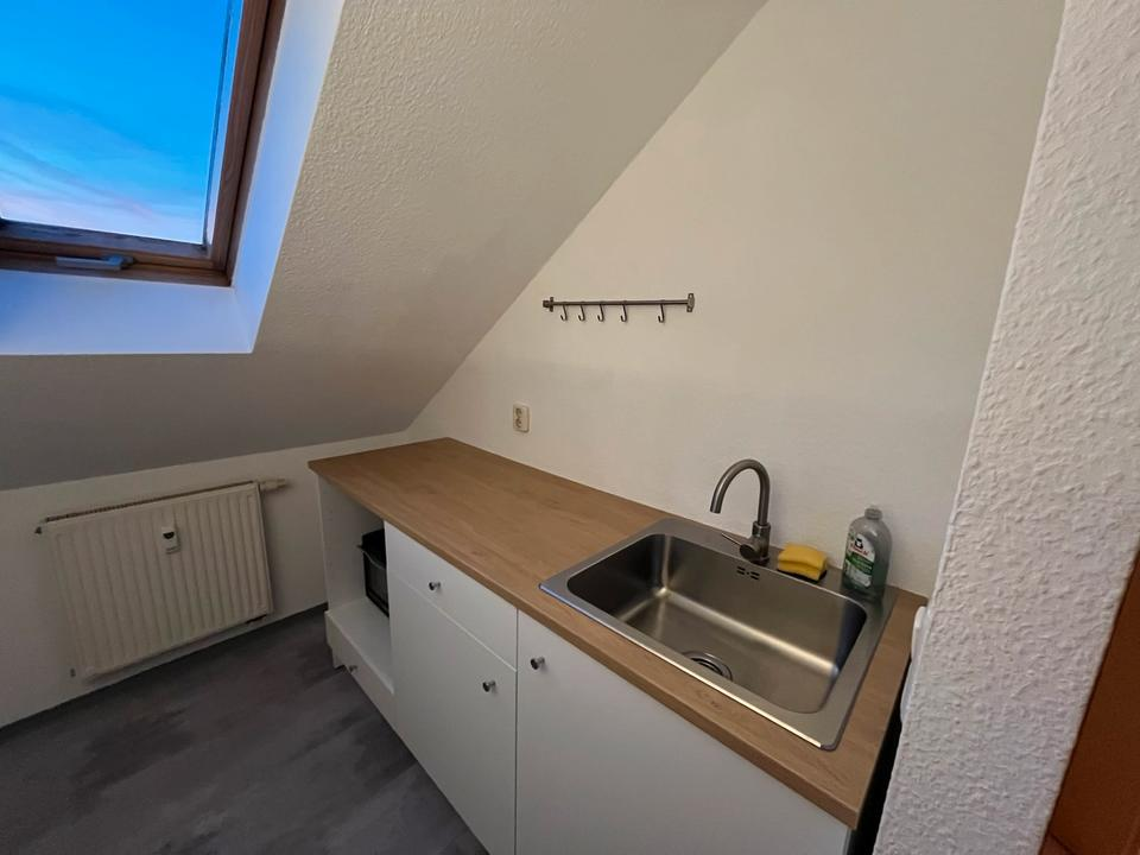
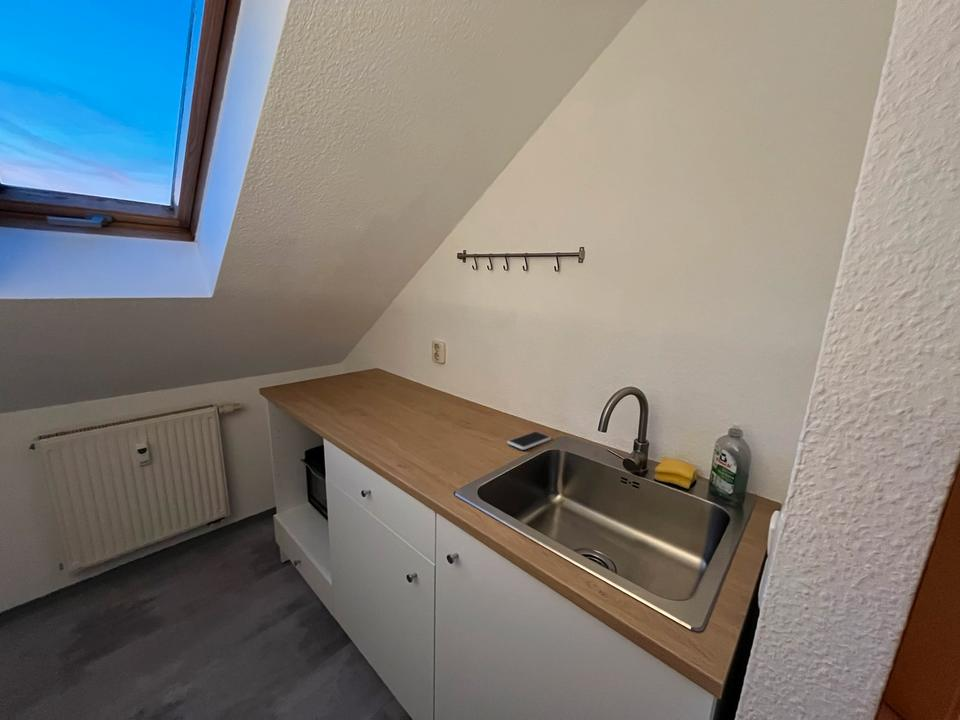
+ smartphone [507,431,552,451]
